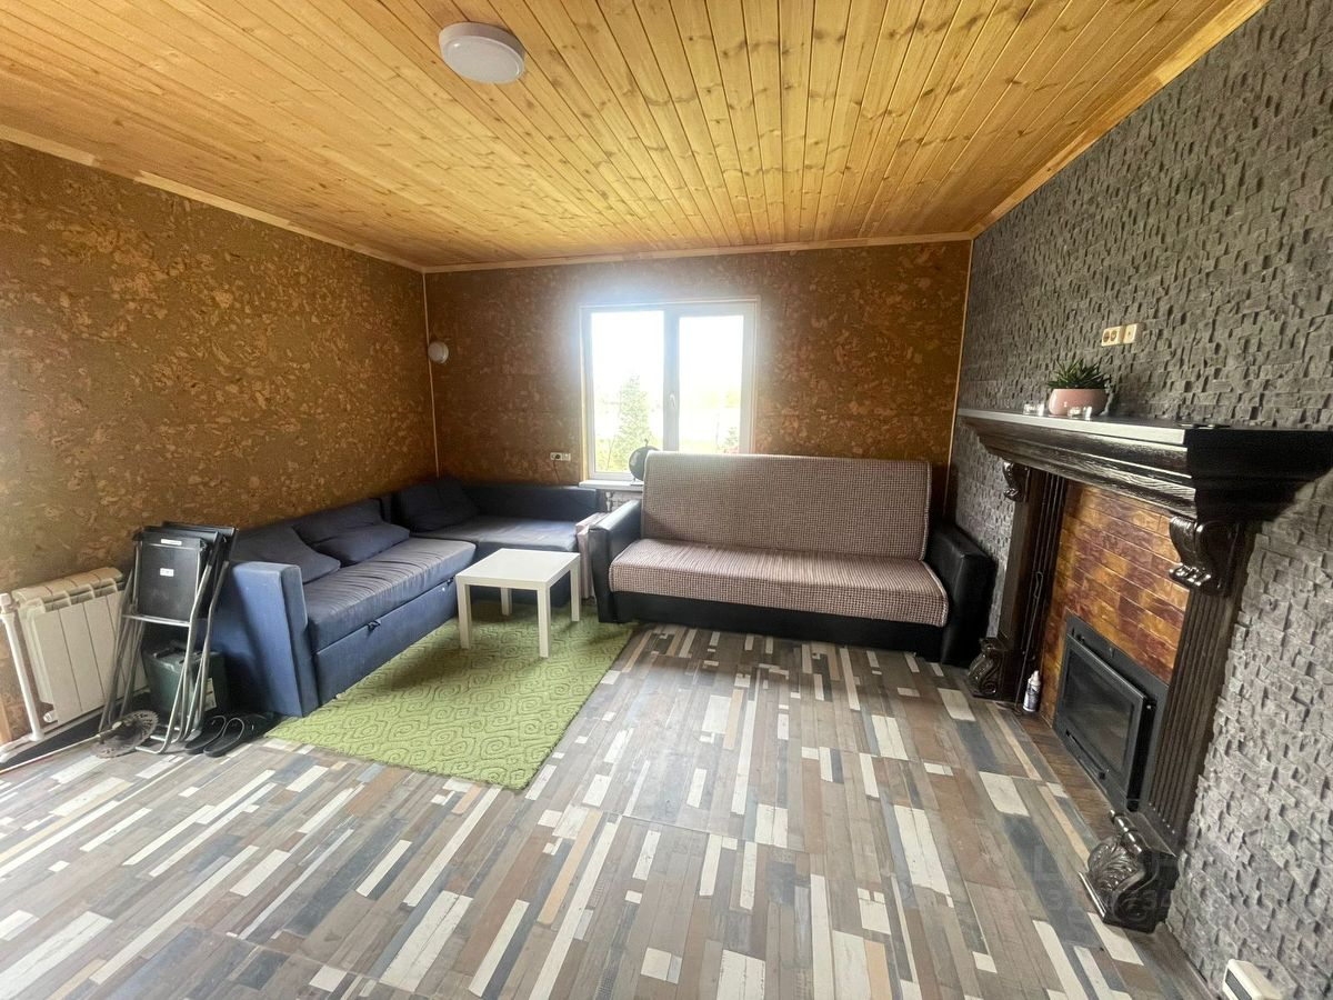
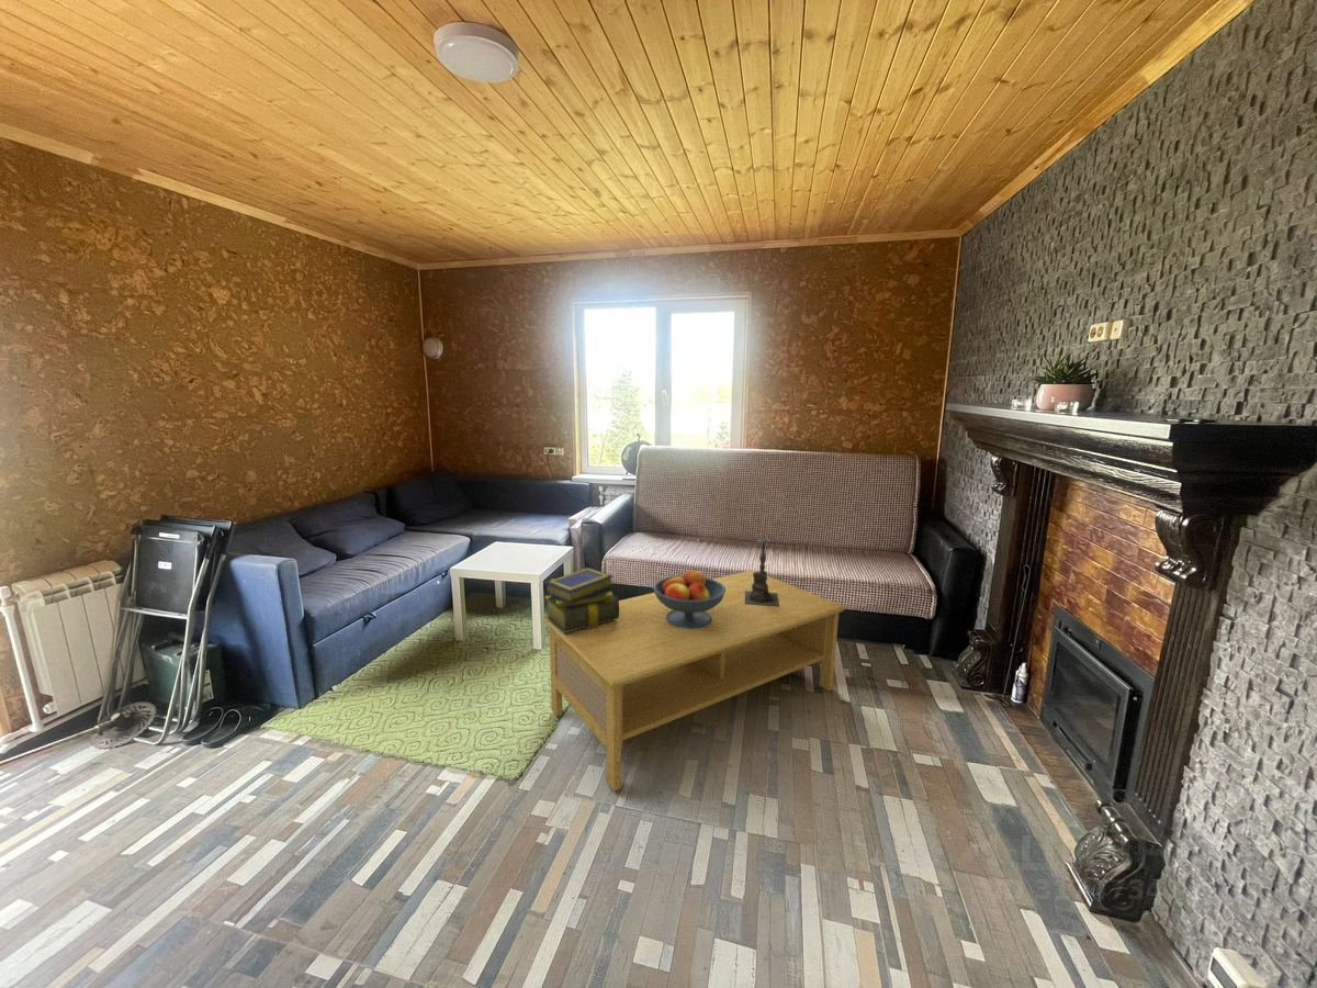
+ candle holder [745,534,779,607]
+ fruit bowl [652,568,725,628]
+ coffee table [542,569,847,793]
+ stack of books [542,566,619,633]
